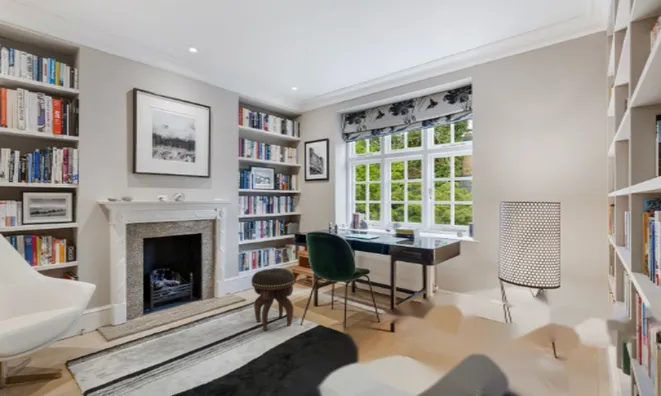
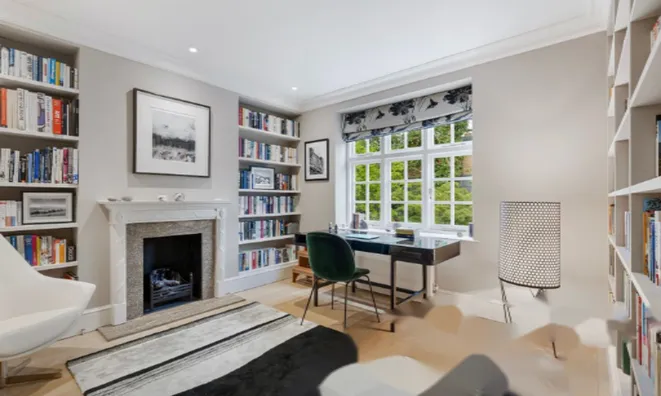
- footstool [250,267,296,332]
